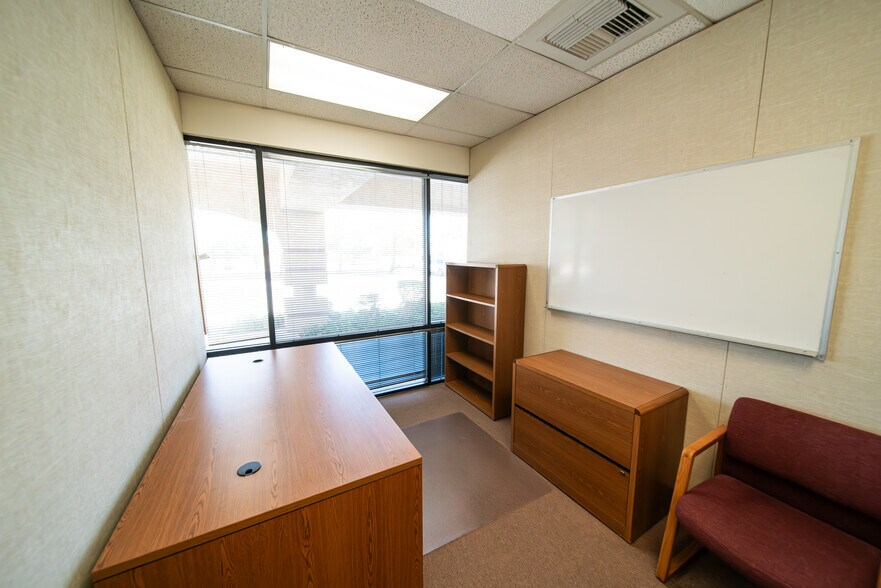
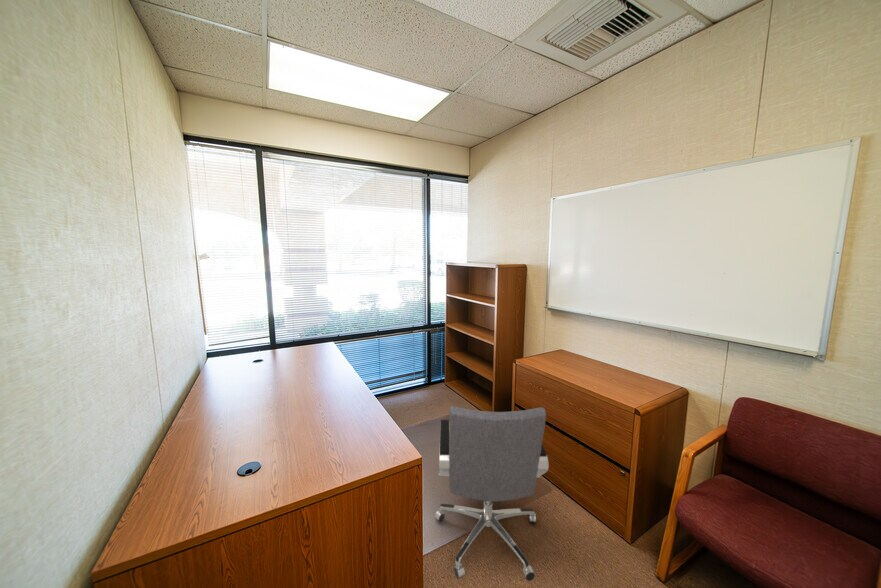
+ office chair [434,405,550,582]
